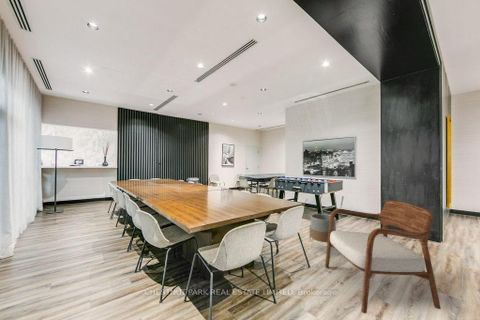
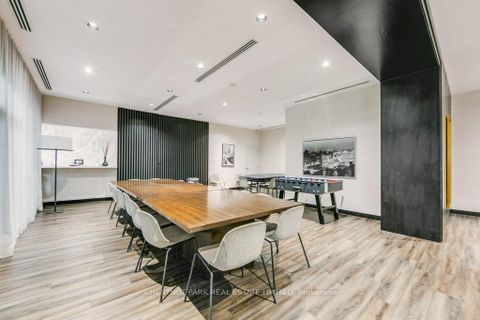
- planter [309,213,337,243]
- armchair [324,200,442,314]
